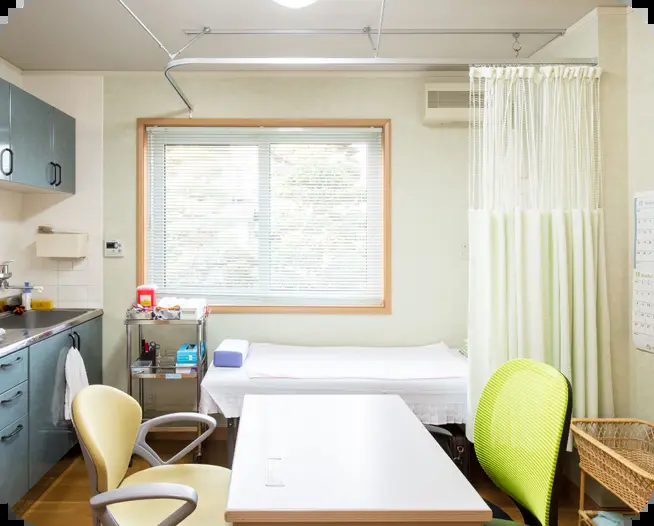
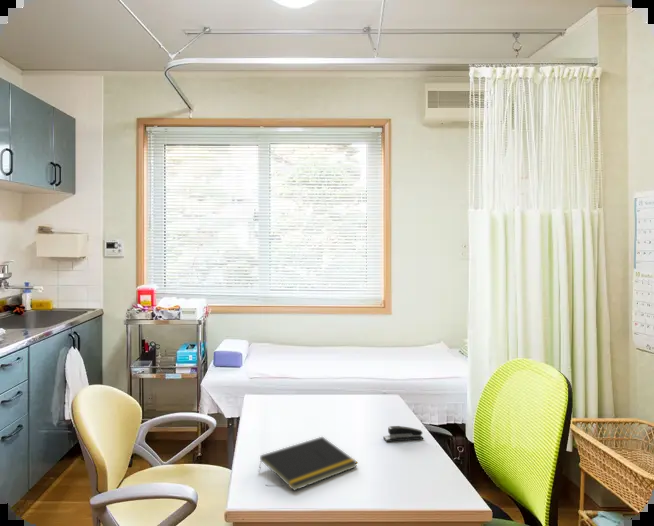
+ notepad [258,436,359,492]
+ stapler [382,425,424,443]
